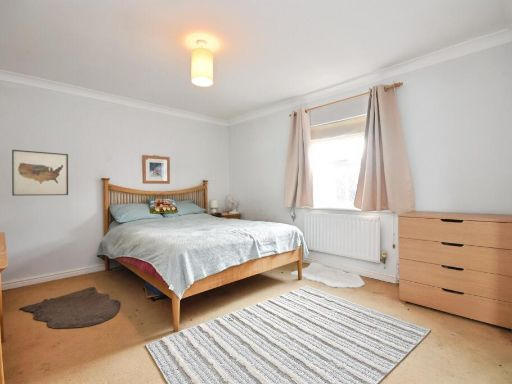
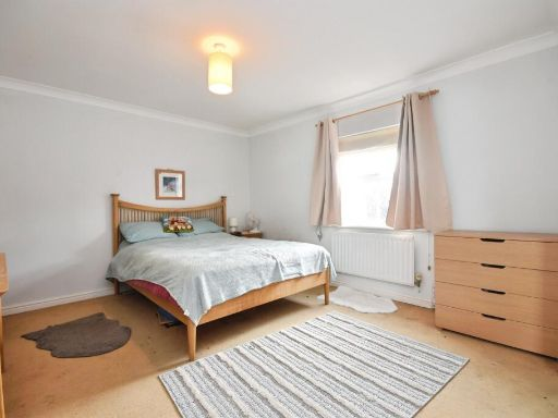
- wall art [11,149,69,197]
